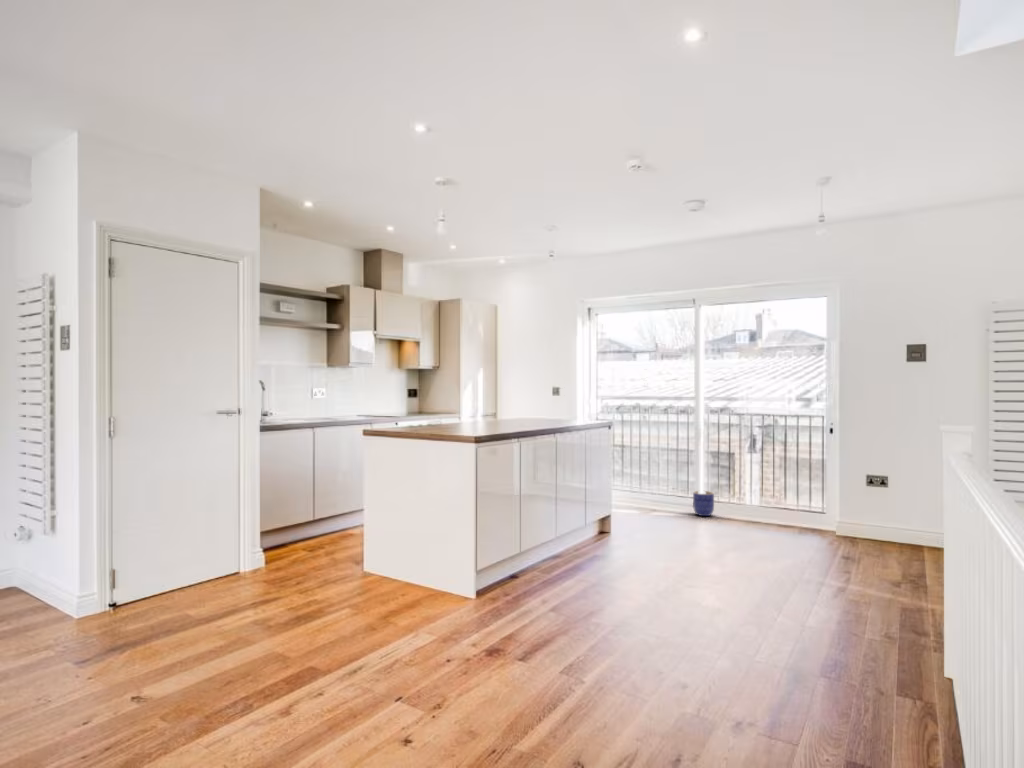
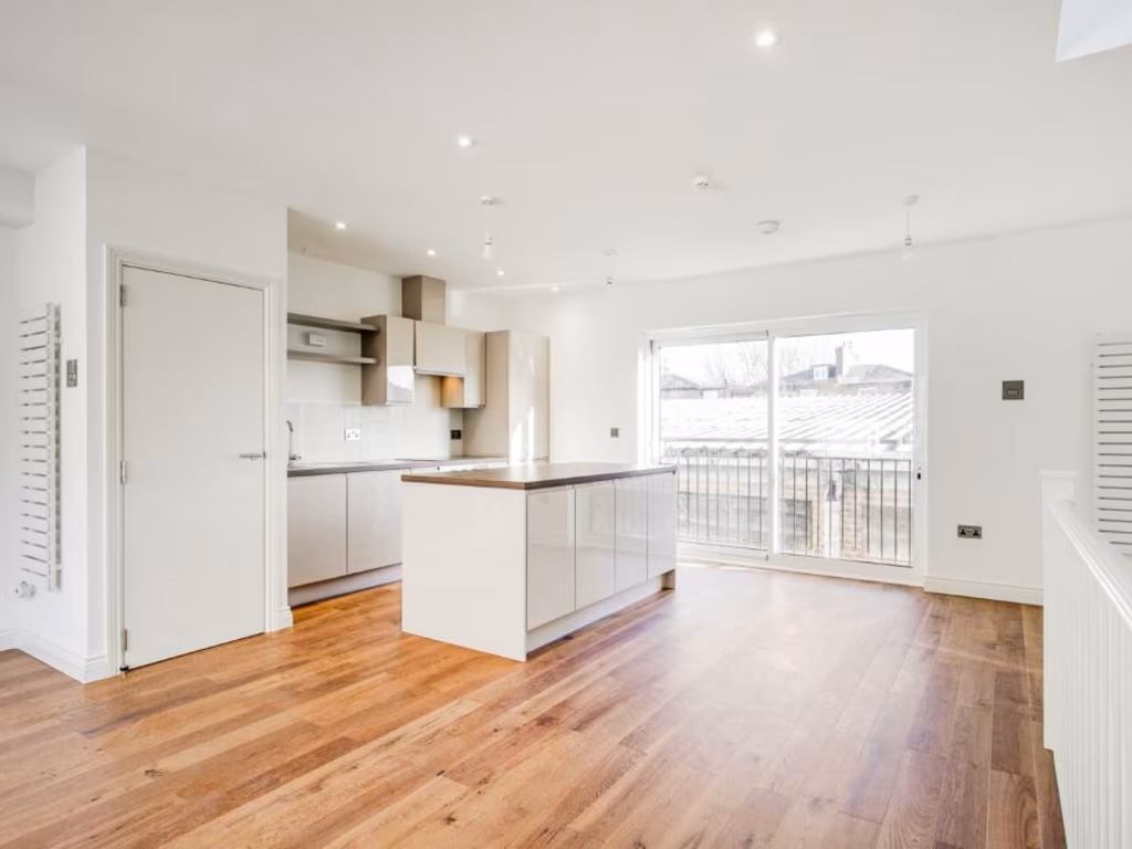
- planter [692,490,715,517]
